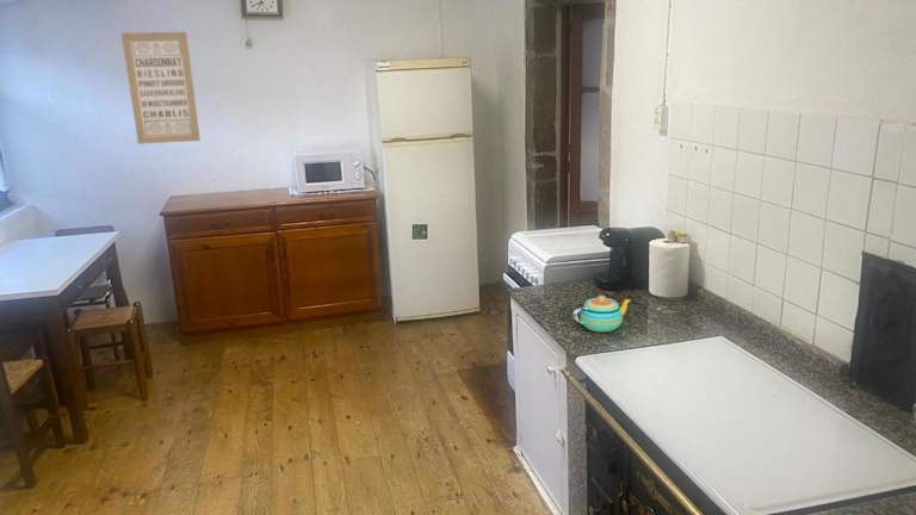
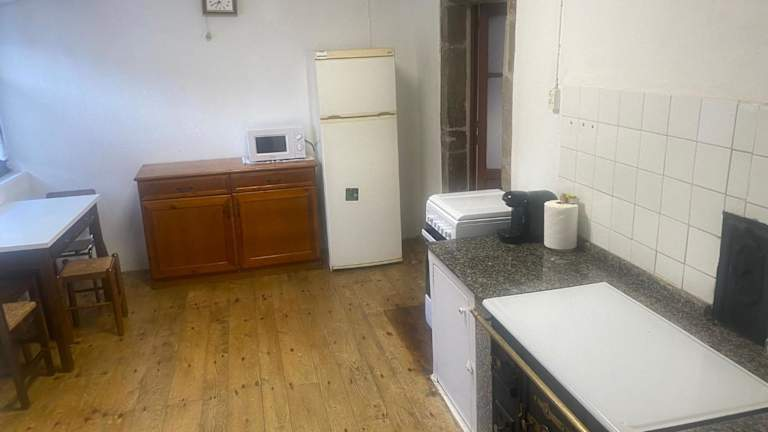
- teapot [572,294,633,333]
- wall art [120,31,202,145]
